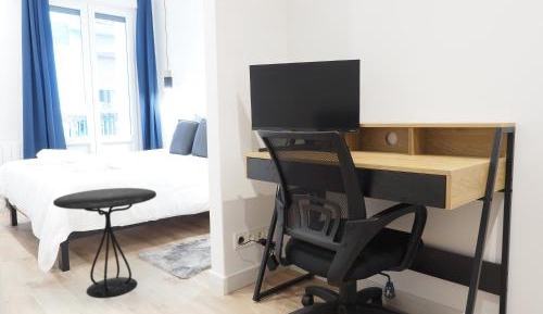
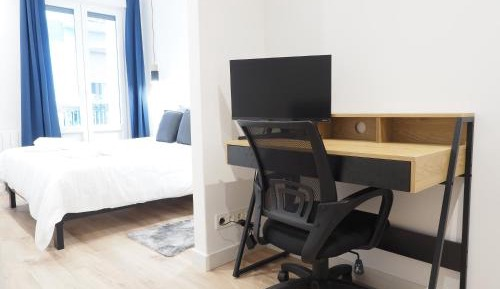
- side table [52,187,157,299]
